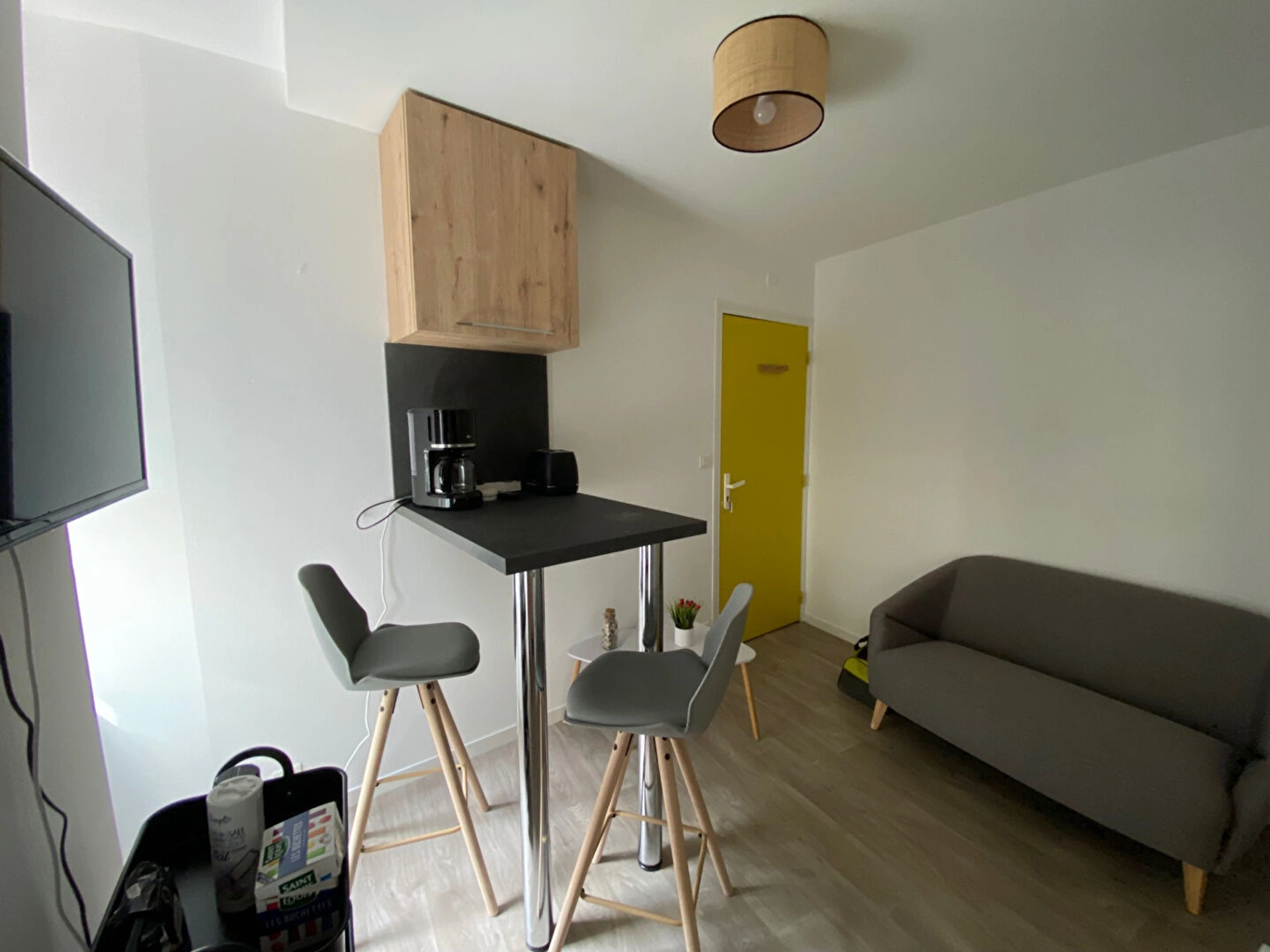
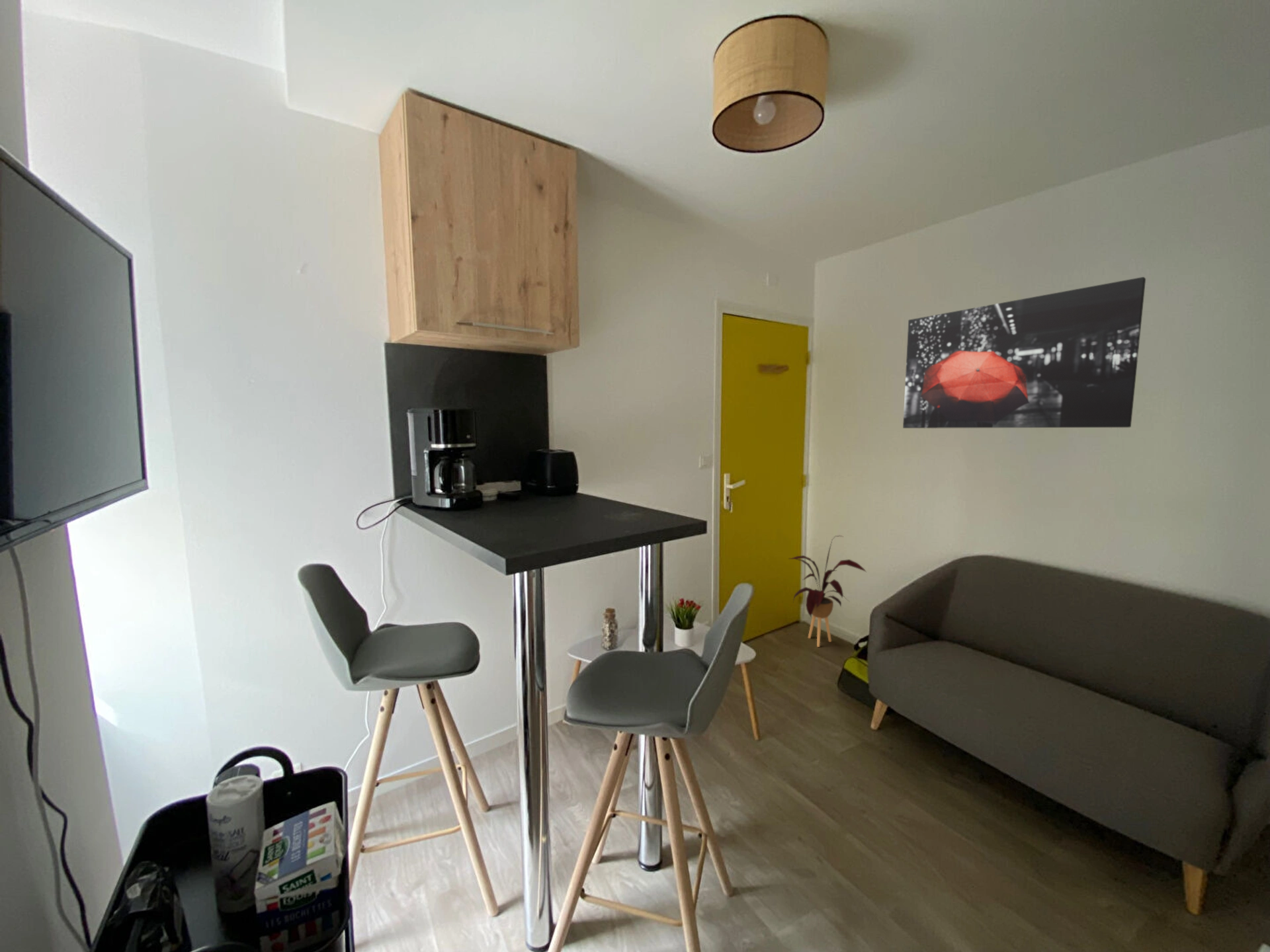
+ wall art [902,276,1146,429]
+ house plant [788,535,867,648]
